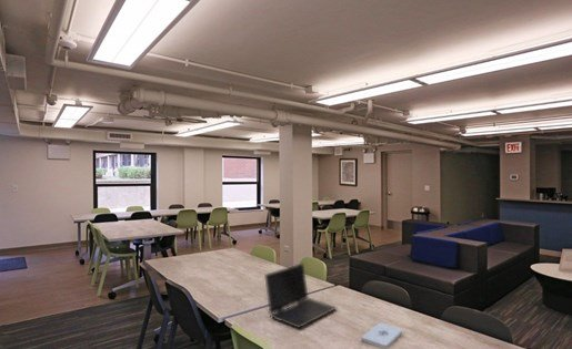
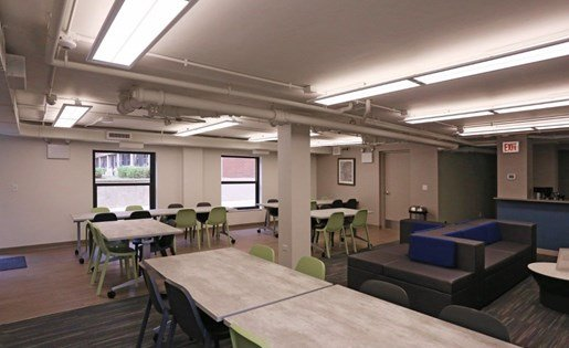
- laptop computer [263,261,338,329]
- notepad [360,321,403,349]
